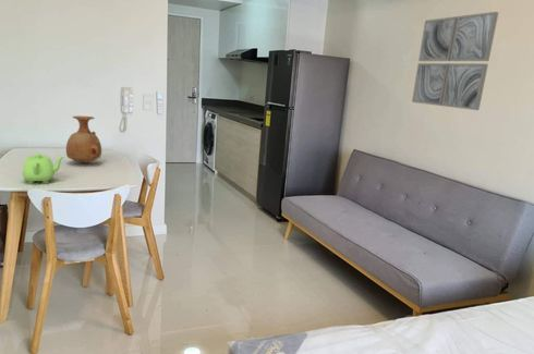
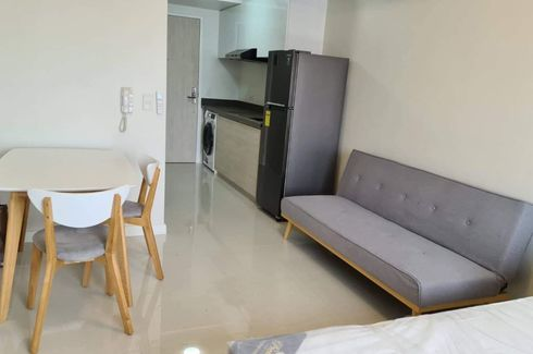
- teapot [22,152,66,185]
- vase [65,114,102,164]
- wall art [411,11,499,111]
